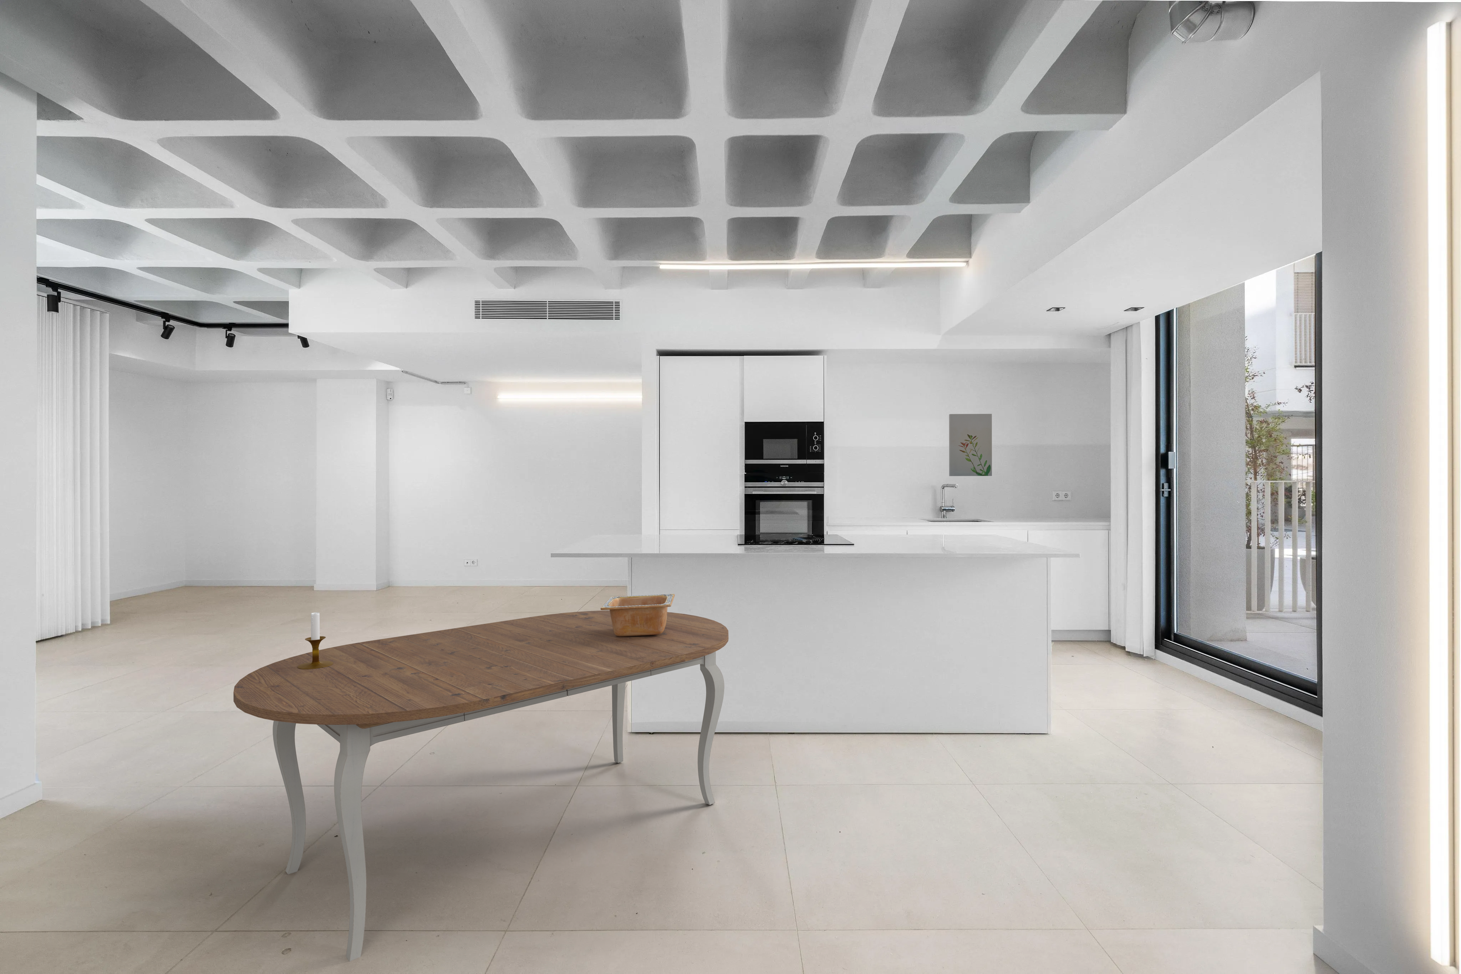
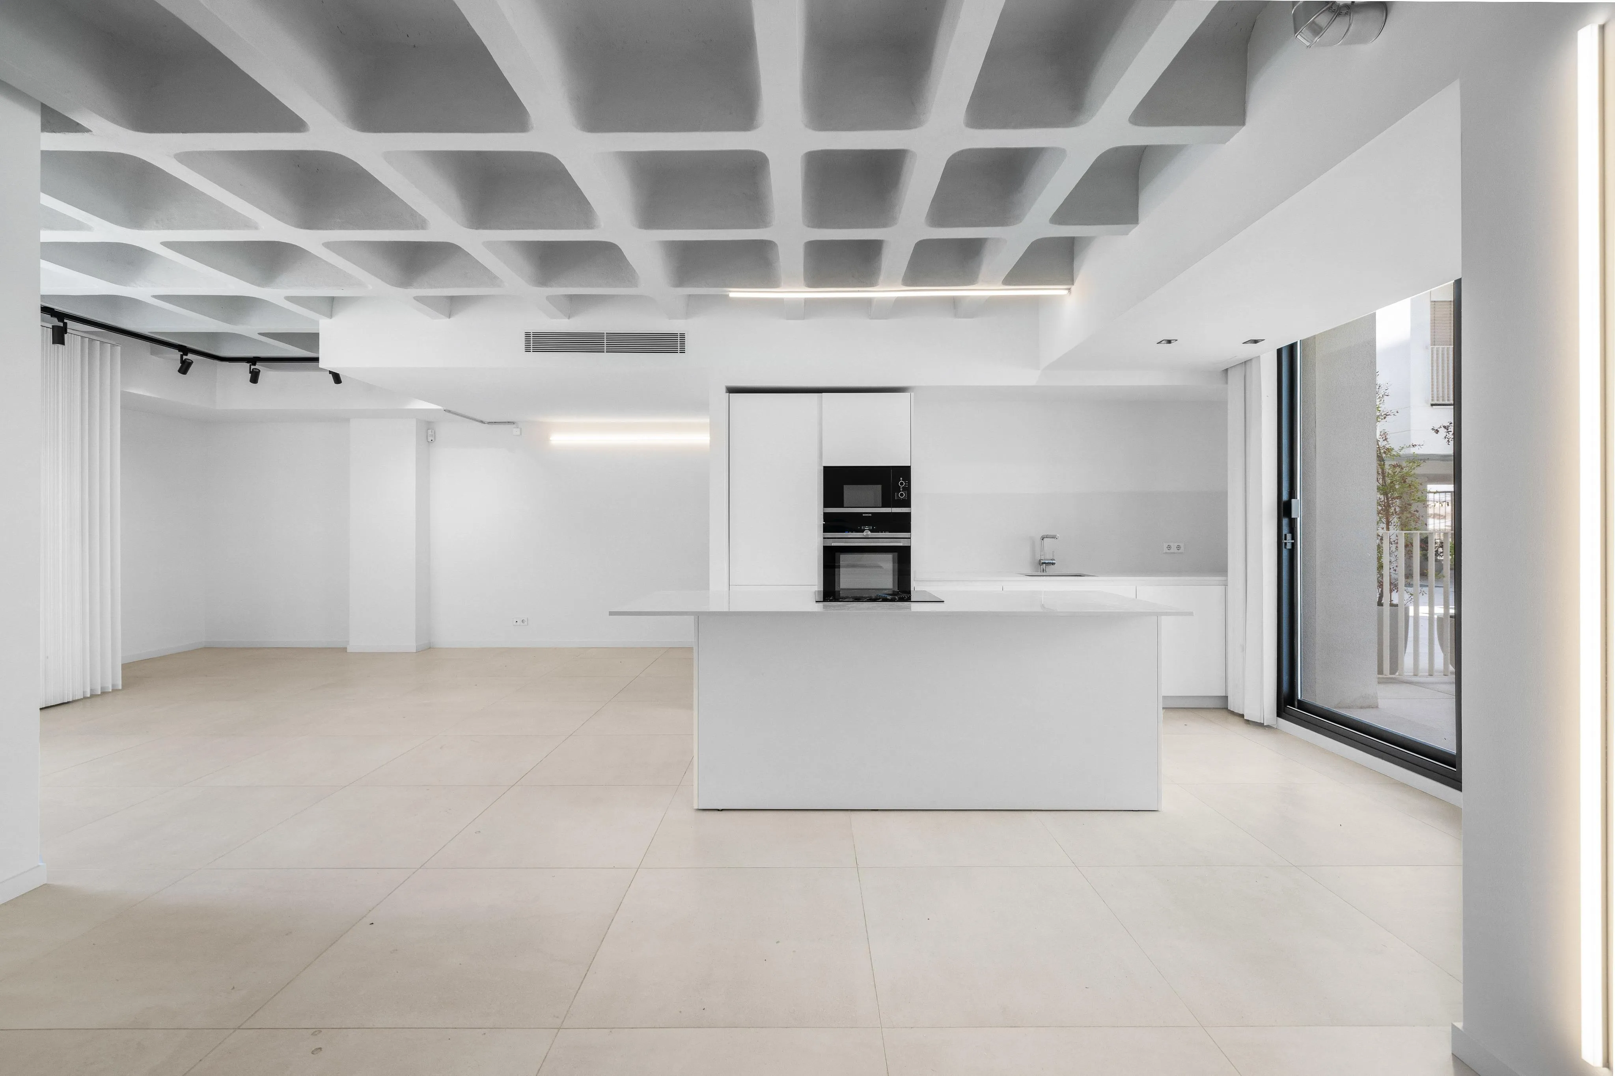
- dining table [234,610,729,962]
- candlestick [298,612,333,670]
- wall art [949,413,992,476]
- serving bowl [600,594,675,637]
